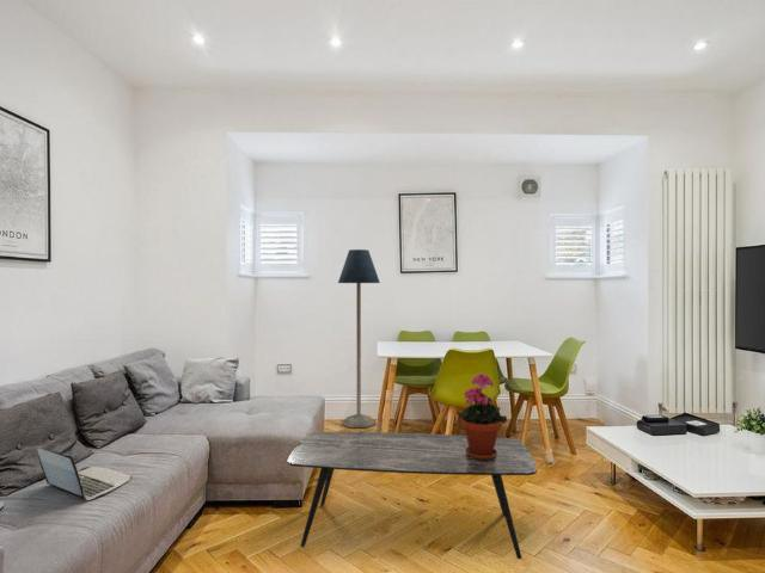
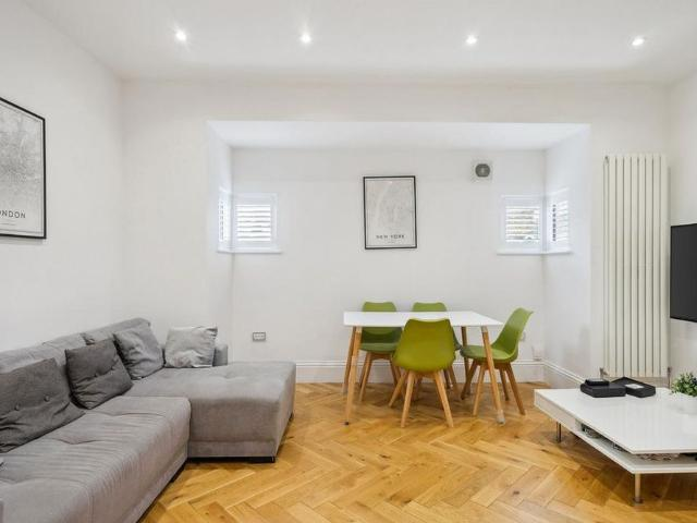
- laptop [36,446,133,503]
- potted plant [455,372,508,460]
- floor lamp [337,248,381,429]
- coffee table [286,431,538,560]
